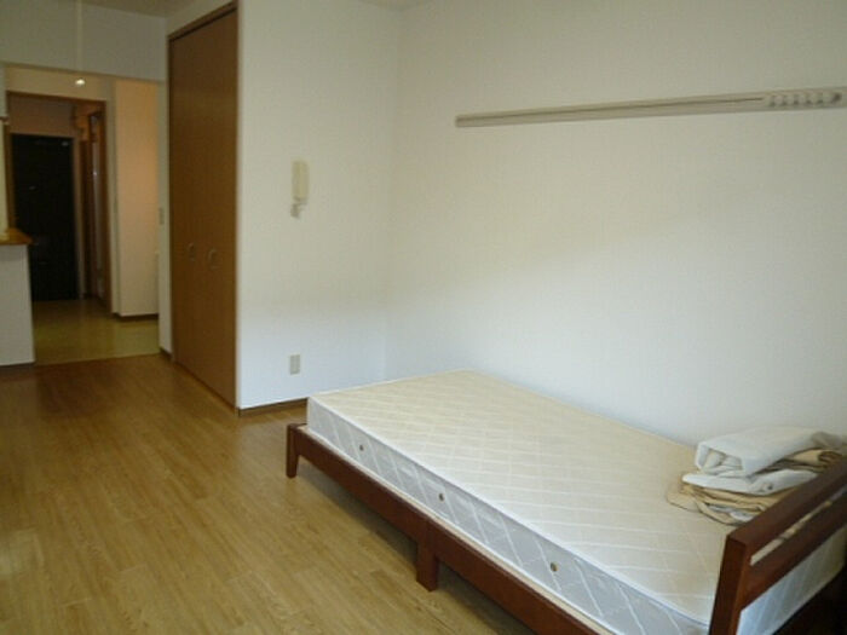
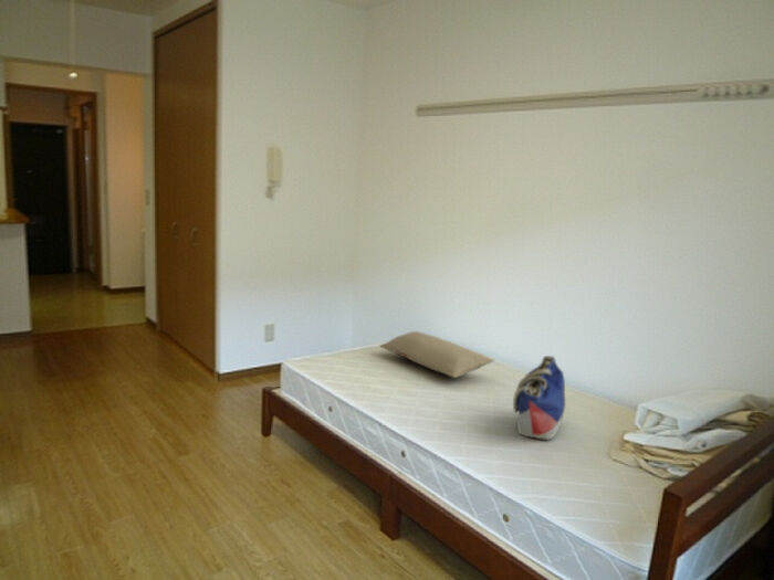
+ pillow [378,330,495,379]
+ tote bag [512,355,567,441]
